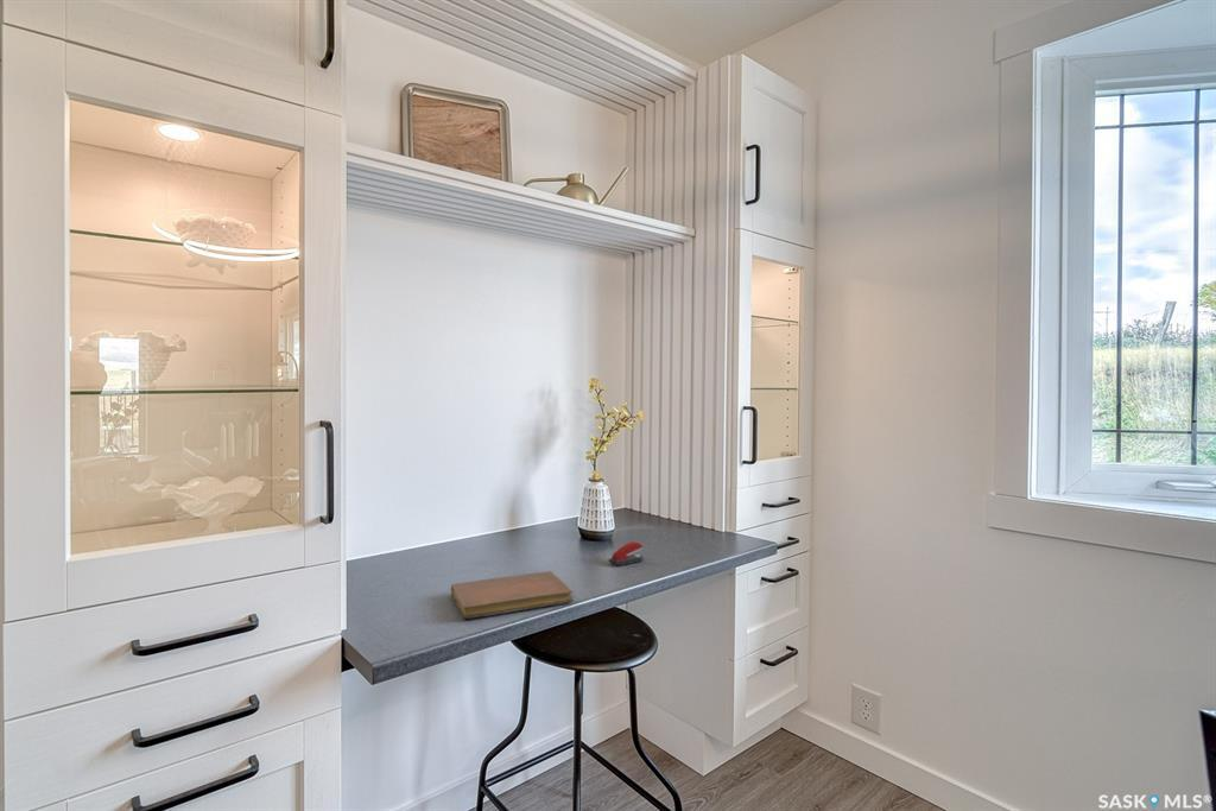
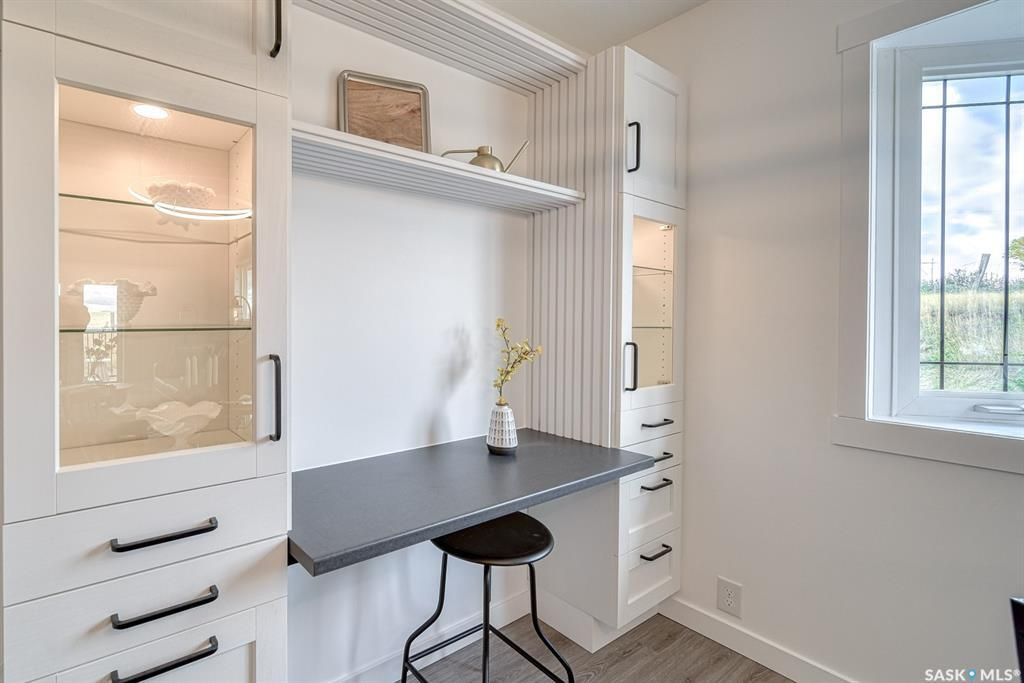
- notebook [450,570,575,620]
- stapler [608,540,644,566]
